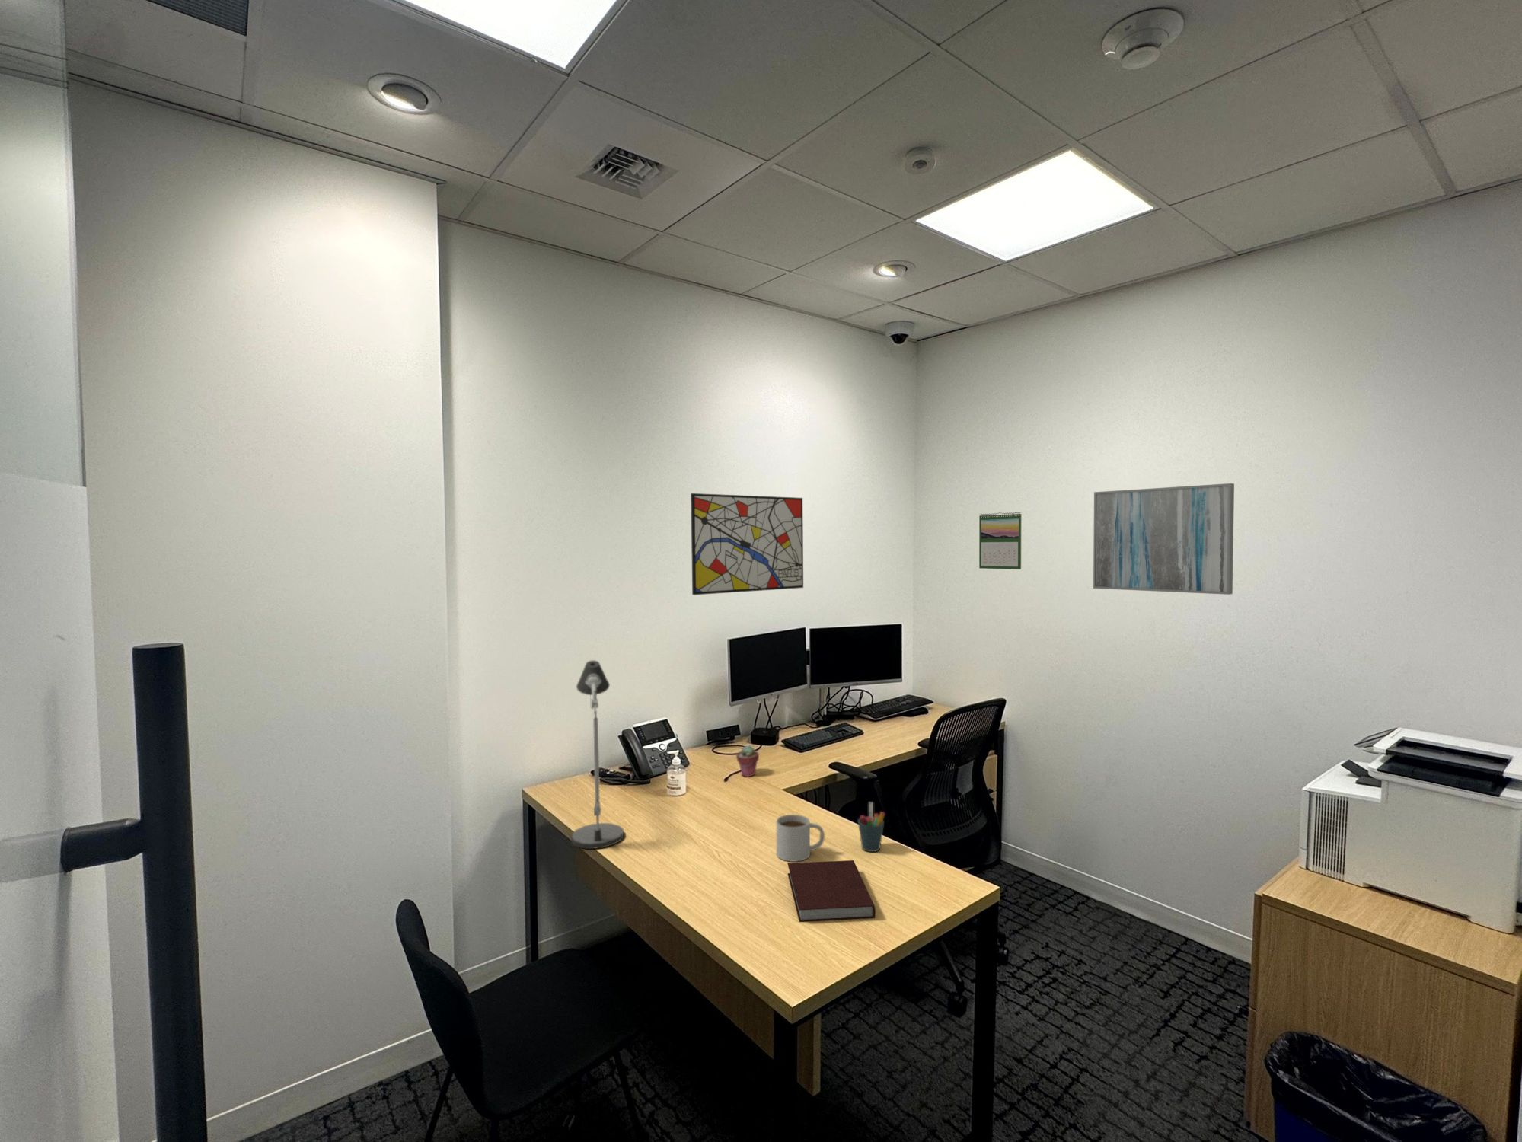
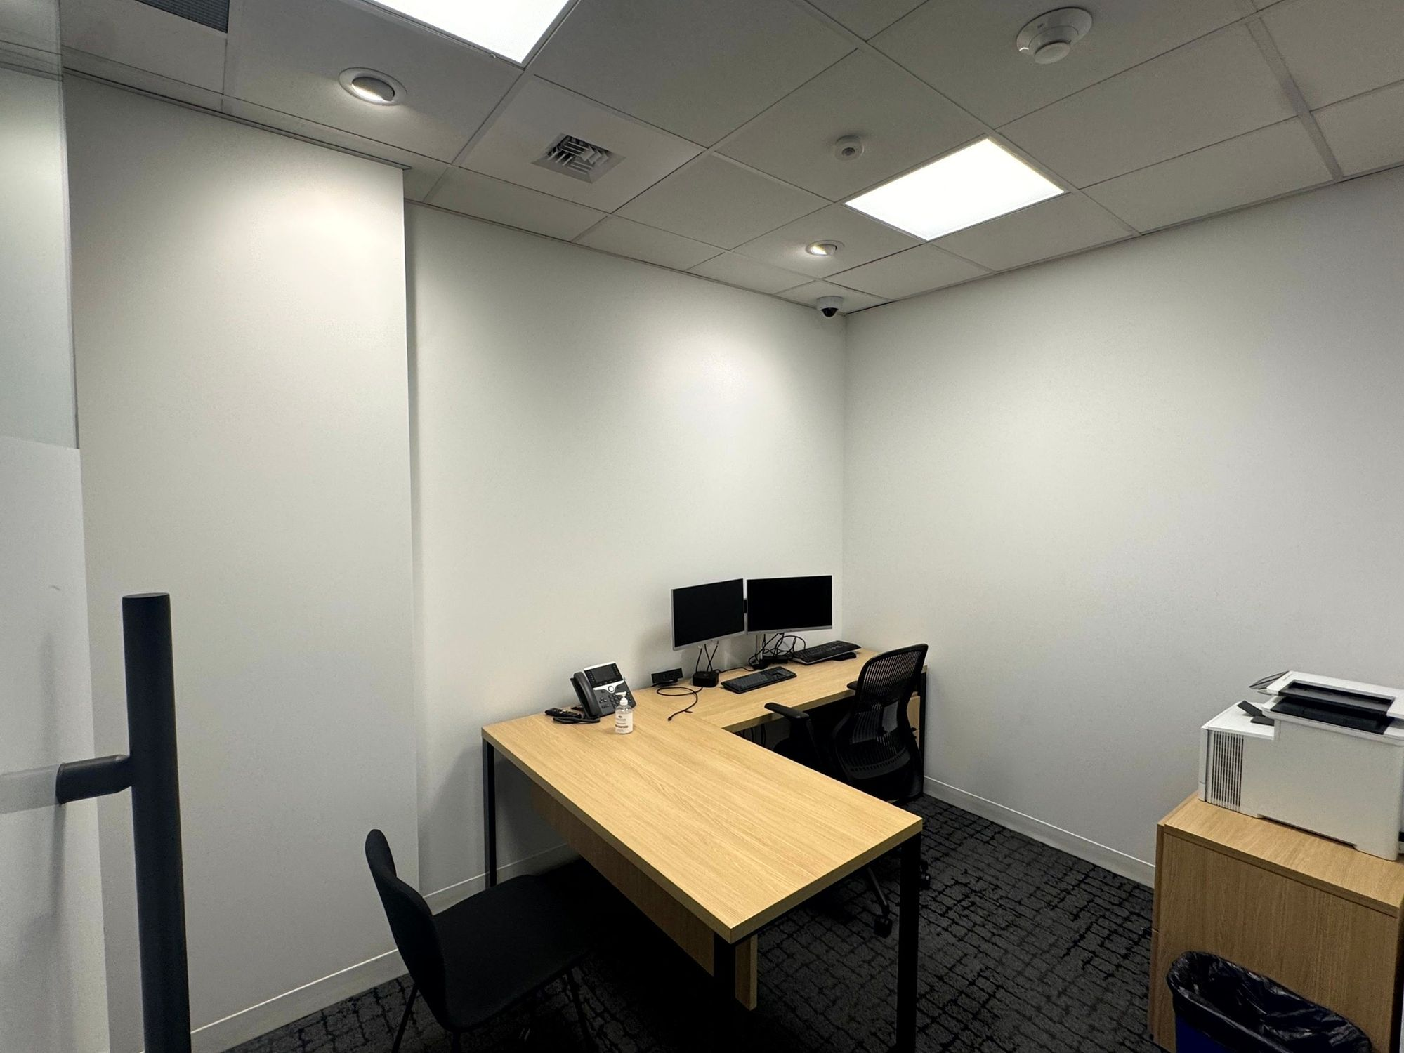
- pen holder [858,801,885,853]
- mug [775,813,825,862]
- potted succulent [735,745,760,777]
- notebook [787,860,877,922]
- wall art [1093,482,1235,595]
- desk lamp [570,660,625,849]
- calendar [979,511,1023,570]
- wall art [690,493,804,595]
